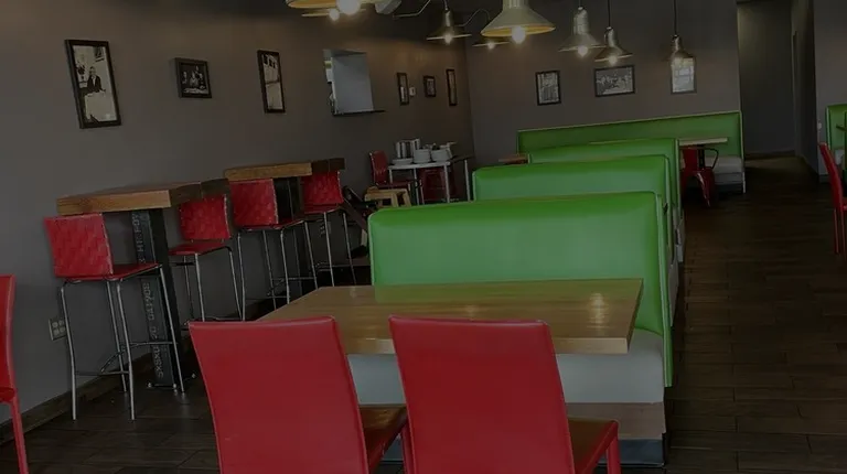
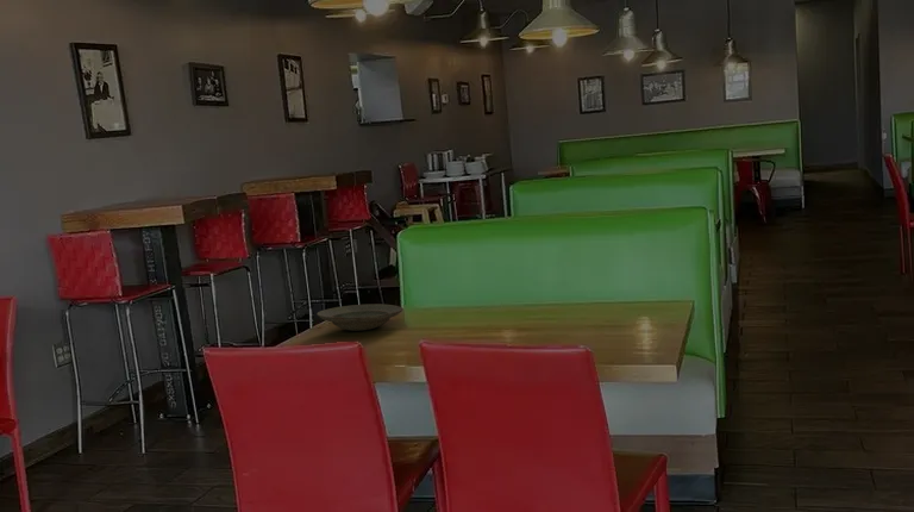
+ plate [315,302,405,332]
